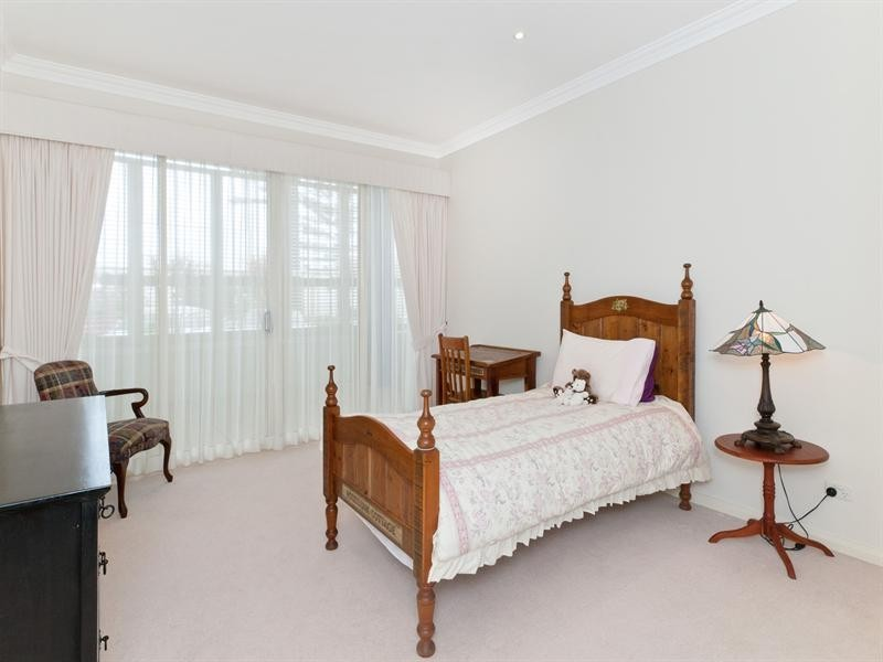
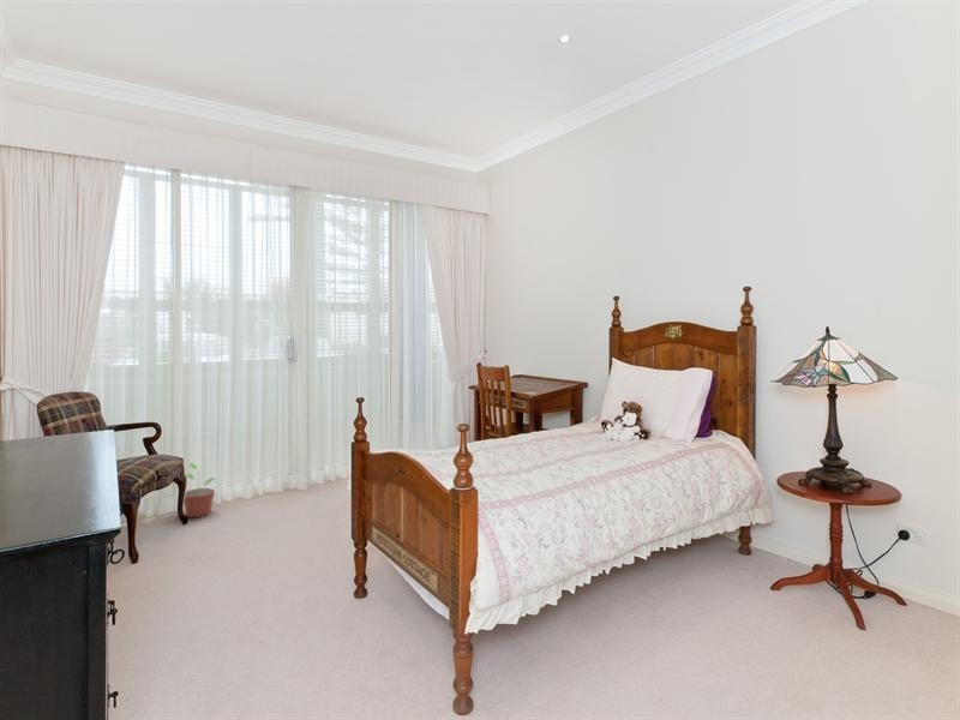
+ potted plant [182,462,216,518]
